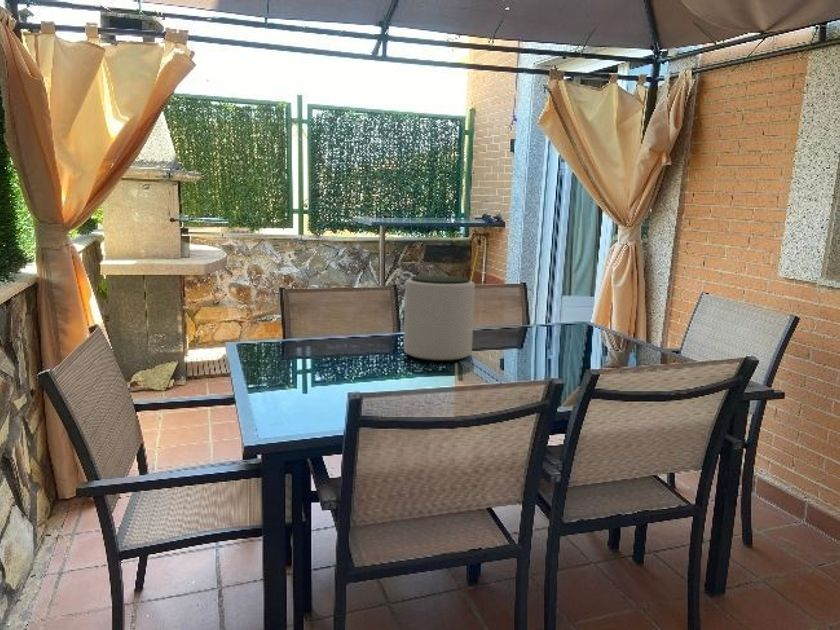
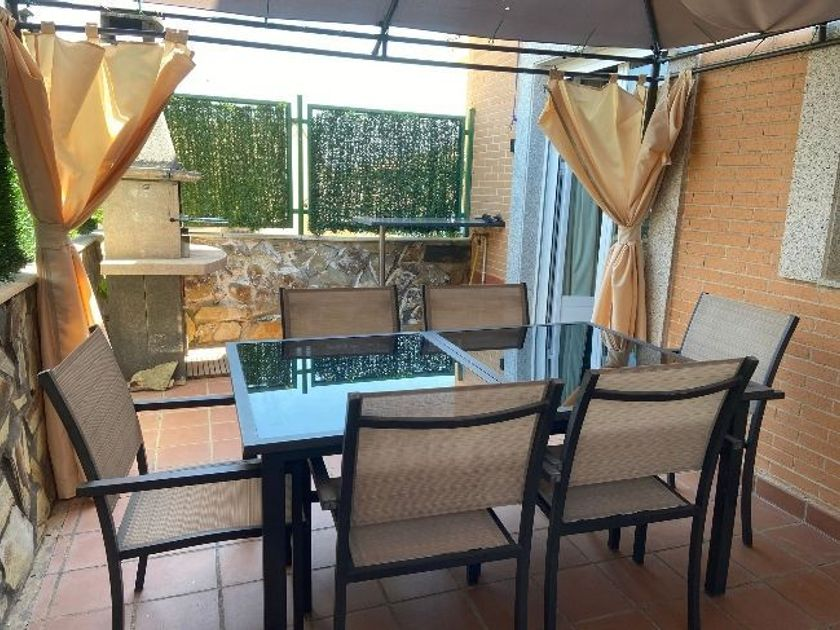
- plant pot [403,275,476,362]
